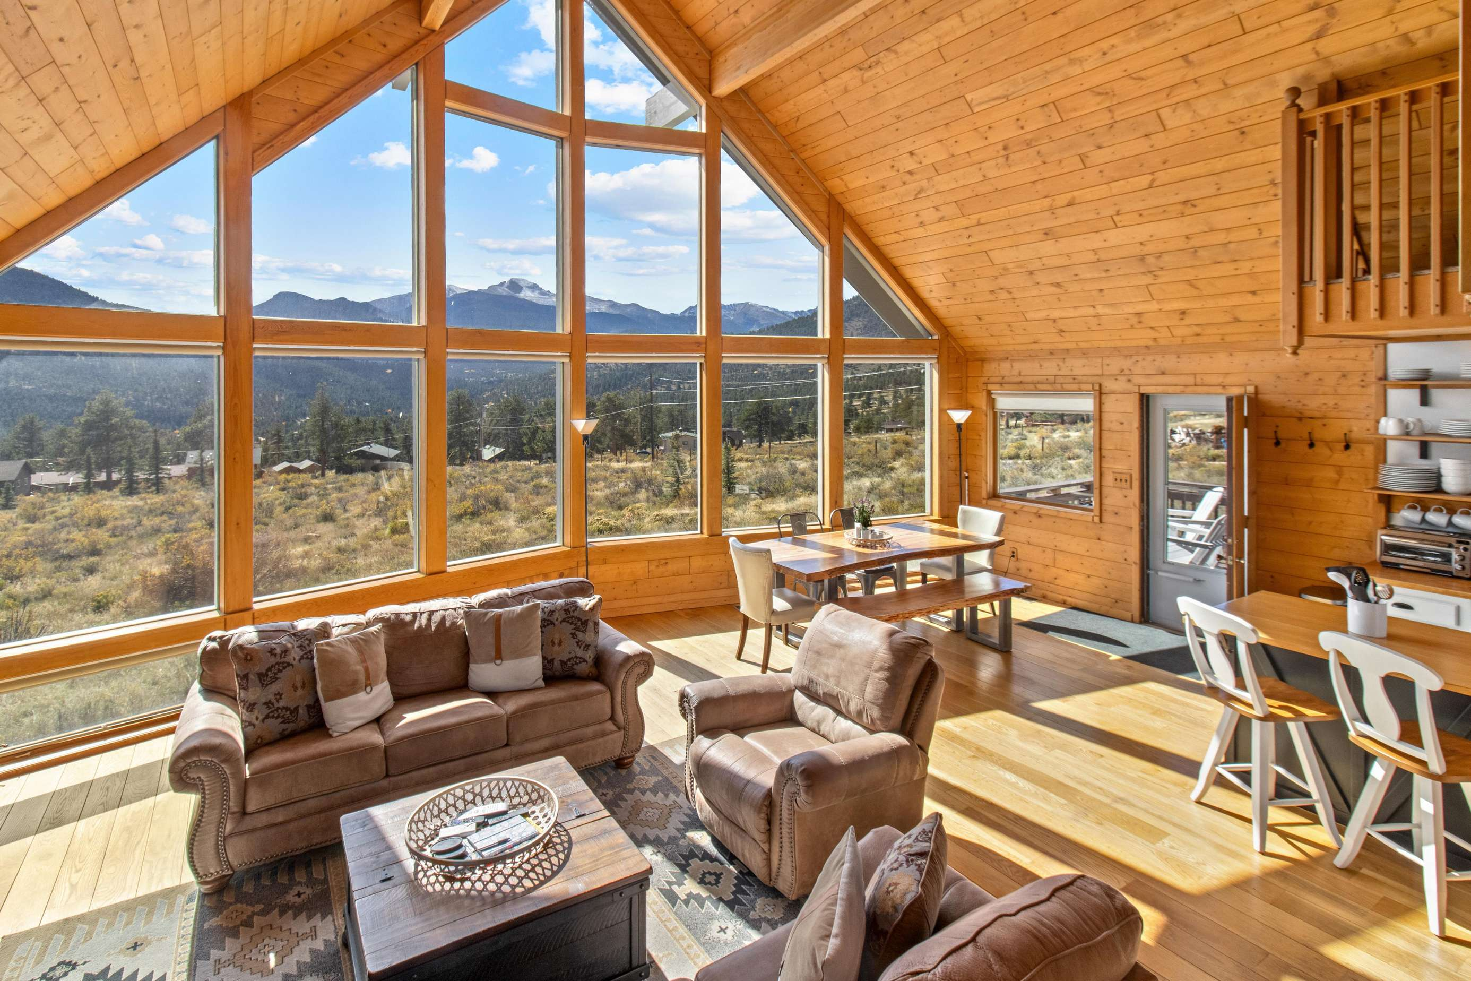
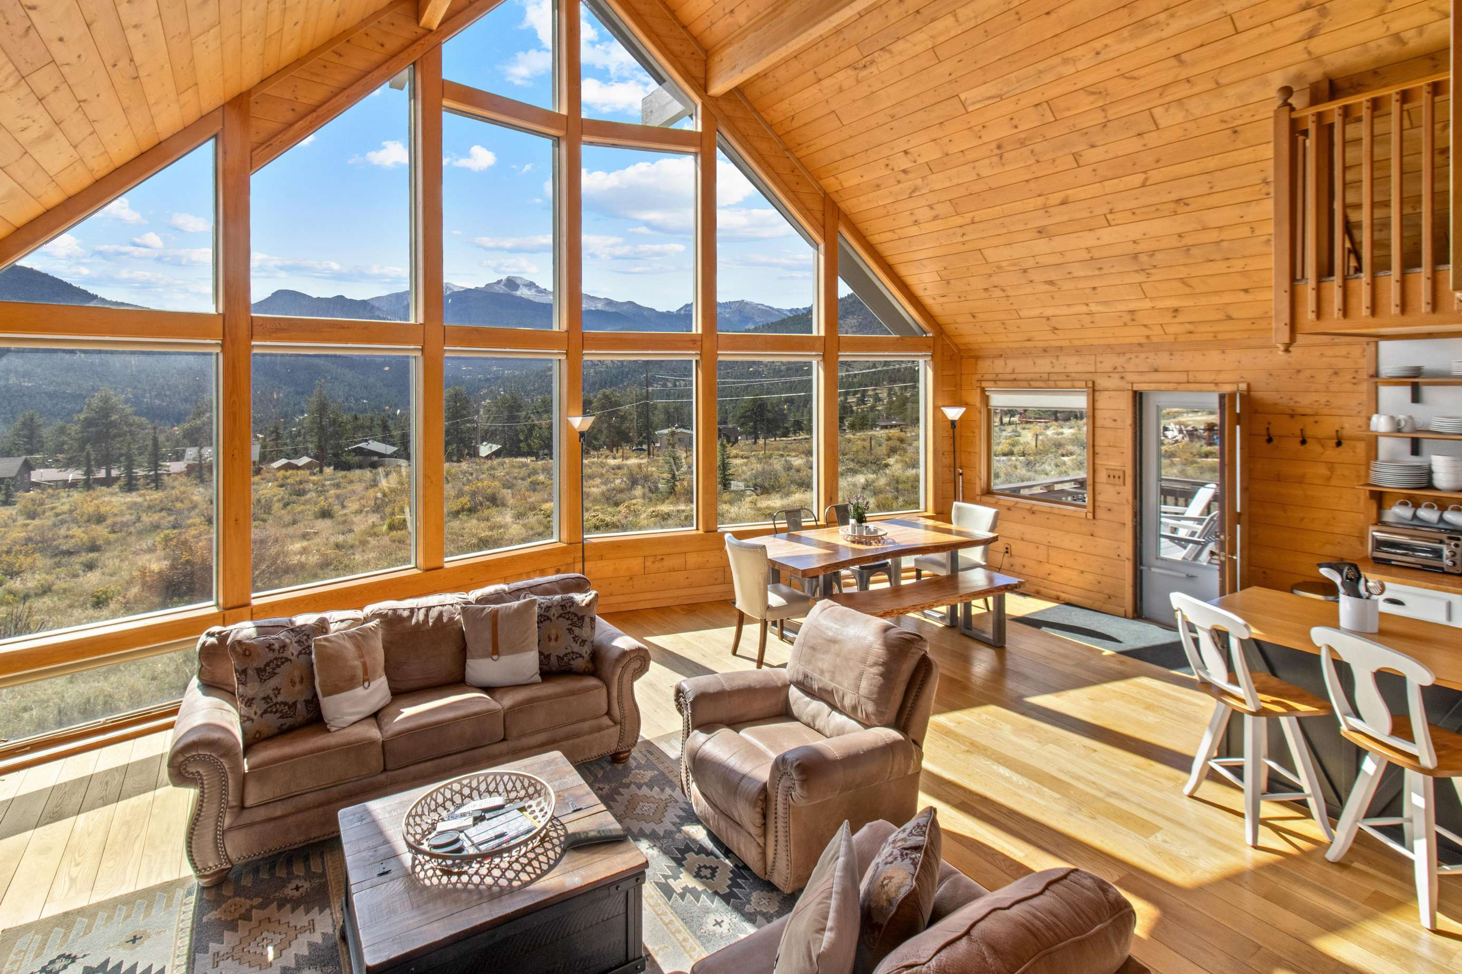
+ remote control [562,827,630,851]
